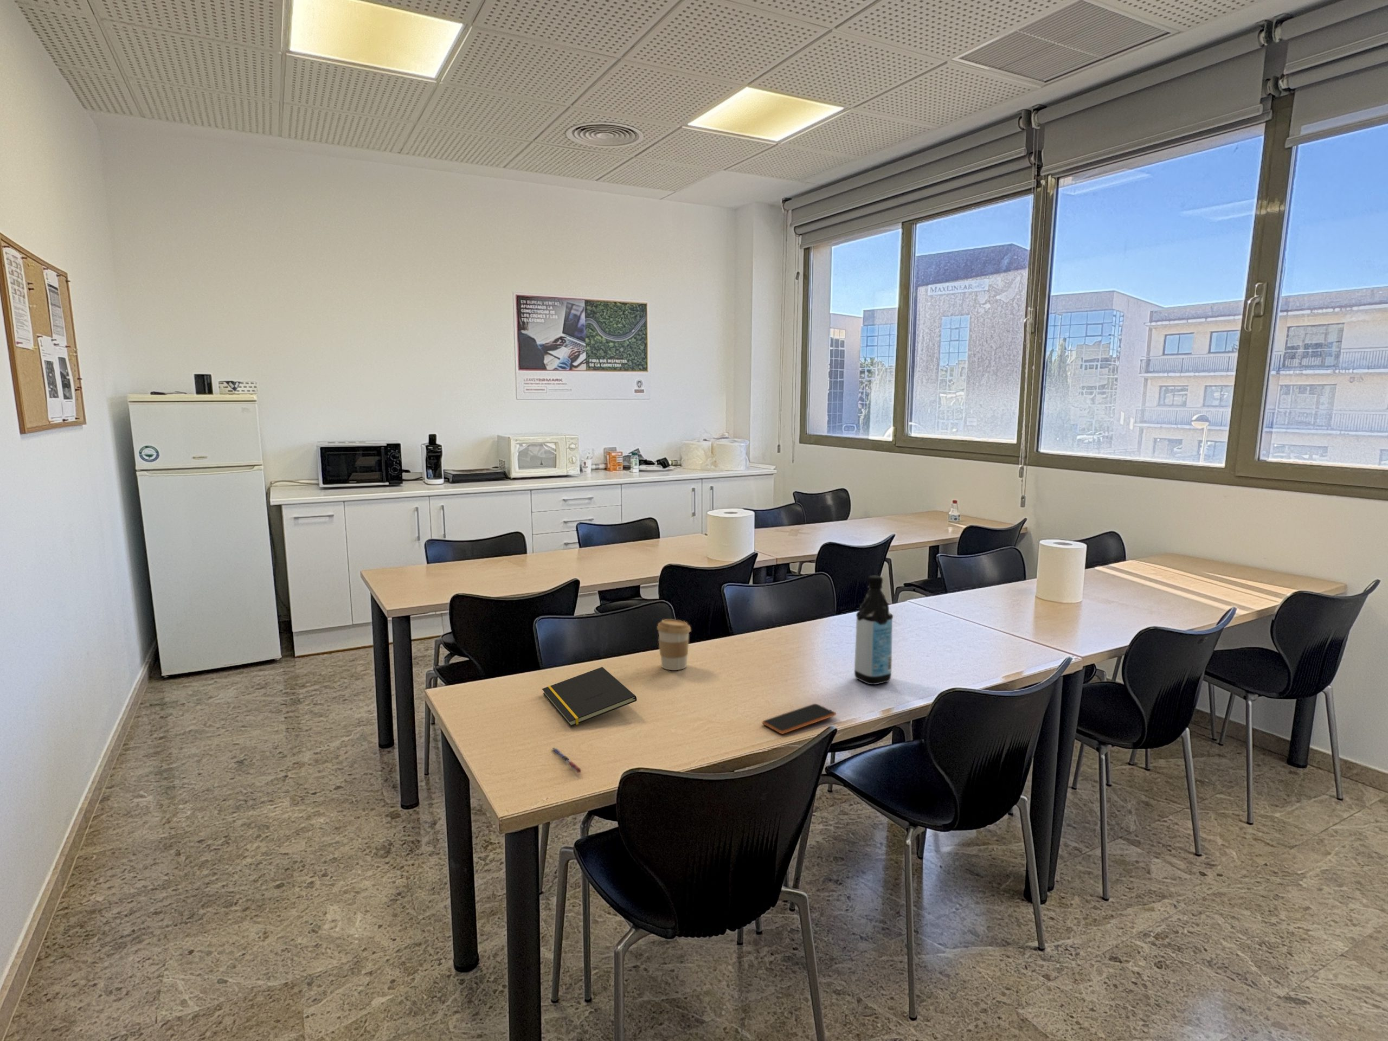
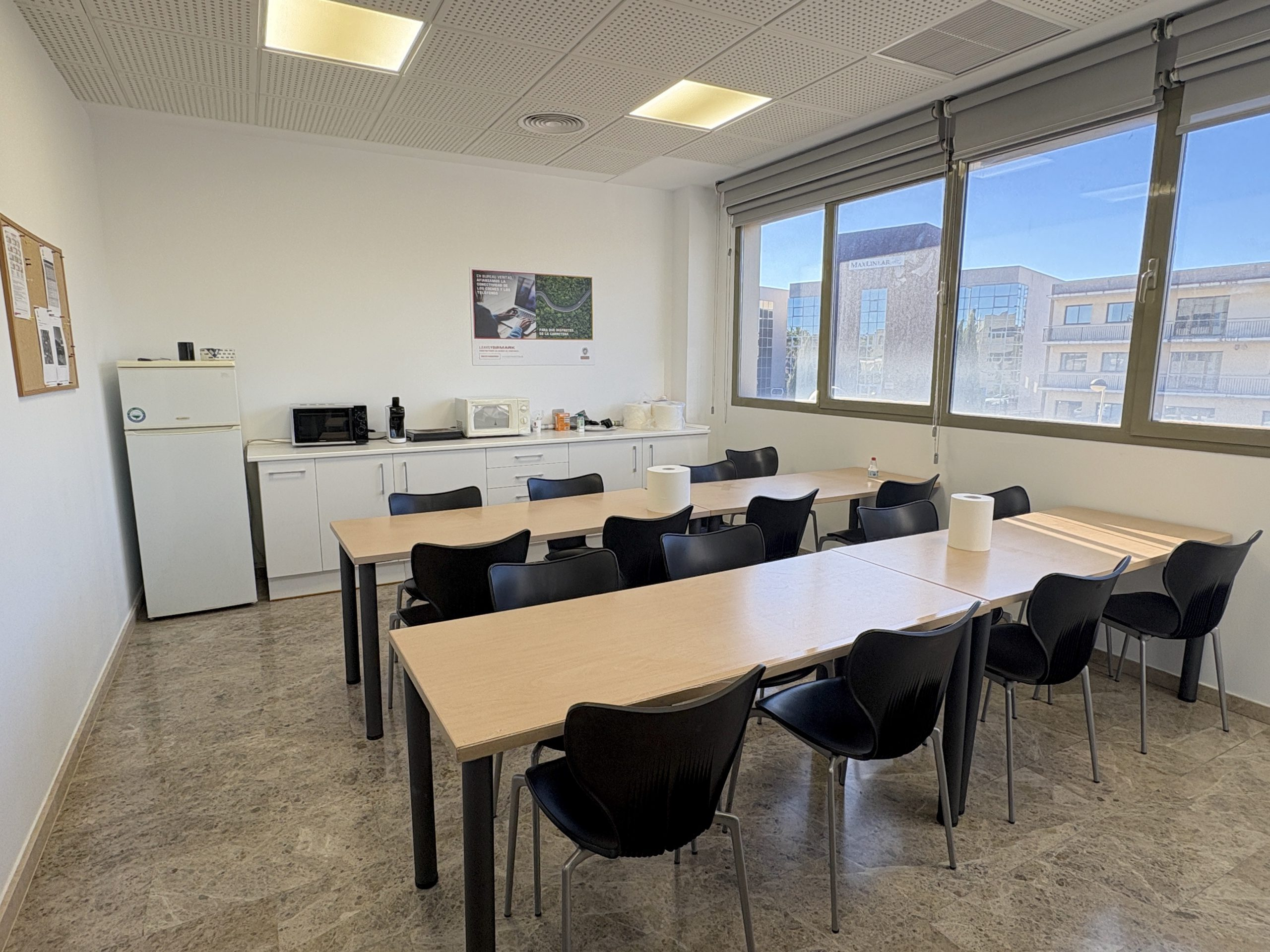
- water bottle [854,575,894,686]
- pen [551,747,583,774]
- notepad [542,666,637,727]
- smartphone [762,703,836,735]
- coffee cup [657,619,692,670]
